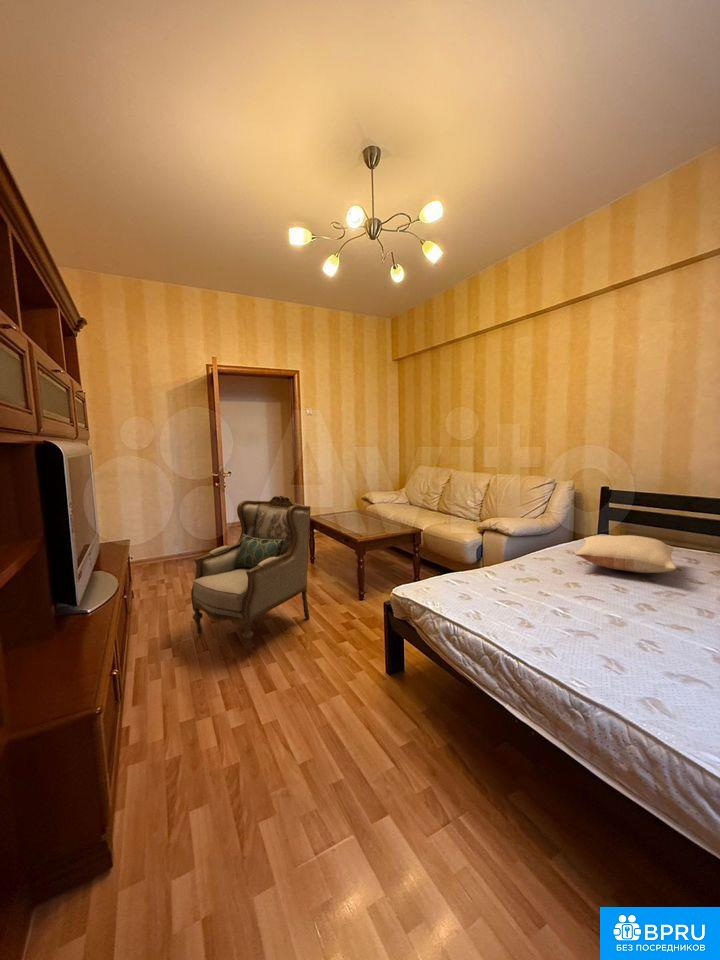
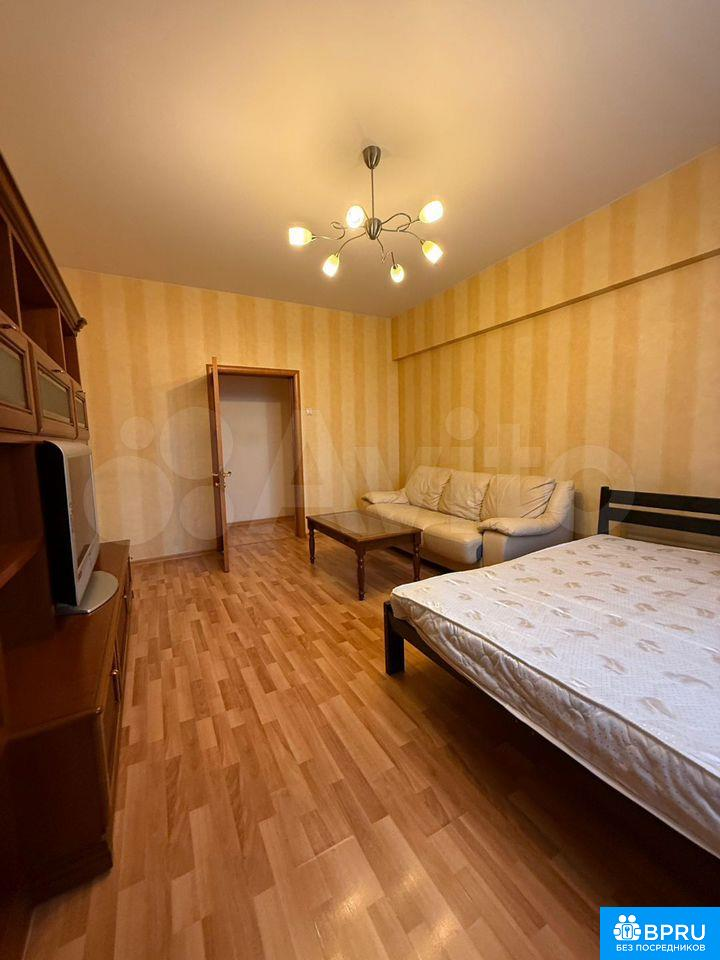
- pillow [574,534,677,574]
- armchair [190,495,312,655]
